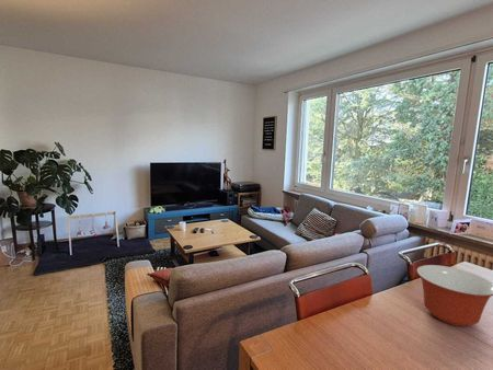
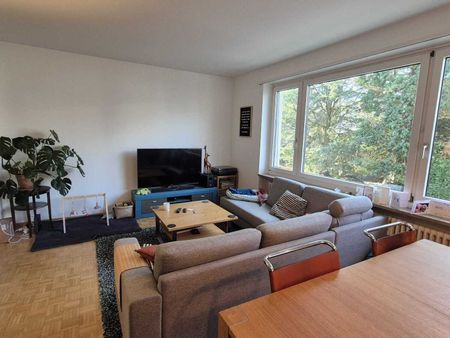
- mixing bowl [415,264,493,327]
